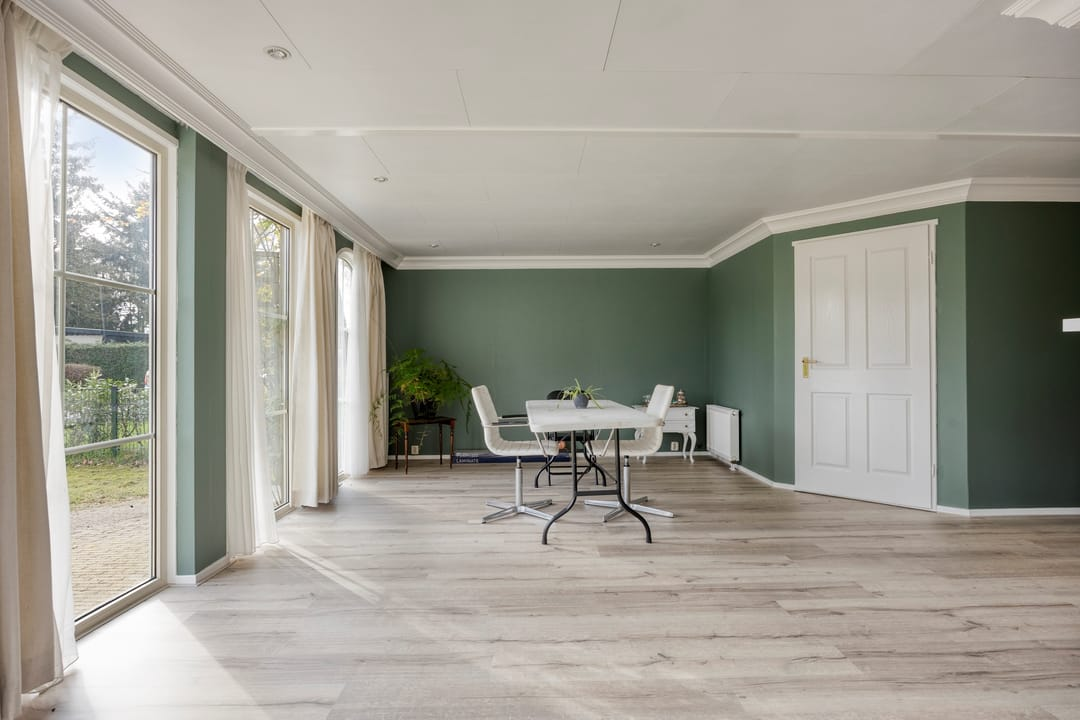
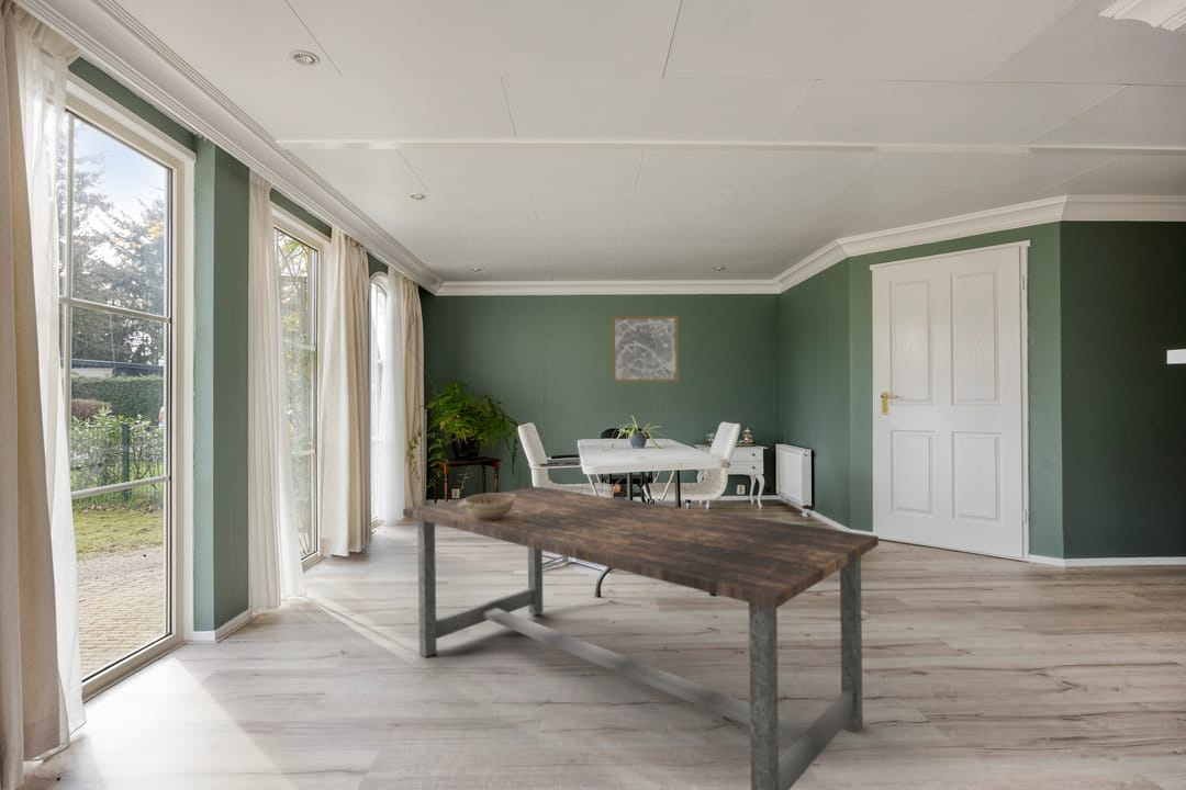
+ decorative bowl [458,492,517,520]
+ wall art [611,315,680,383]
+ dining table [402,485,880,790]
